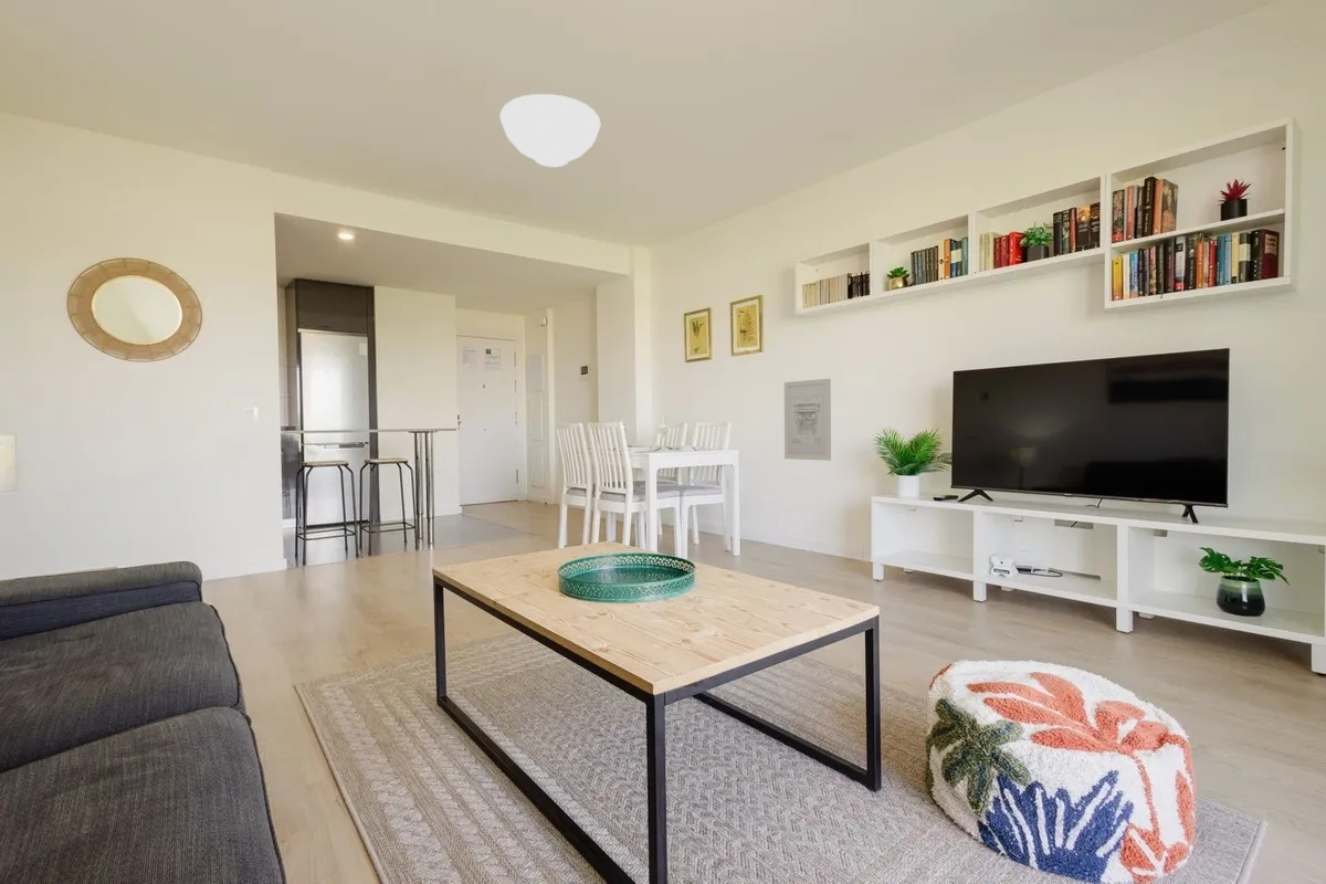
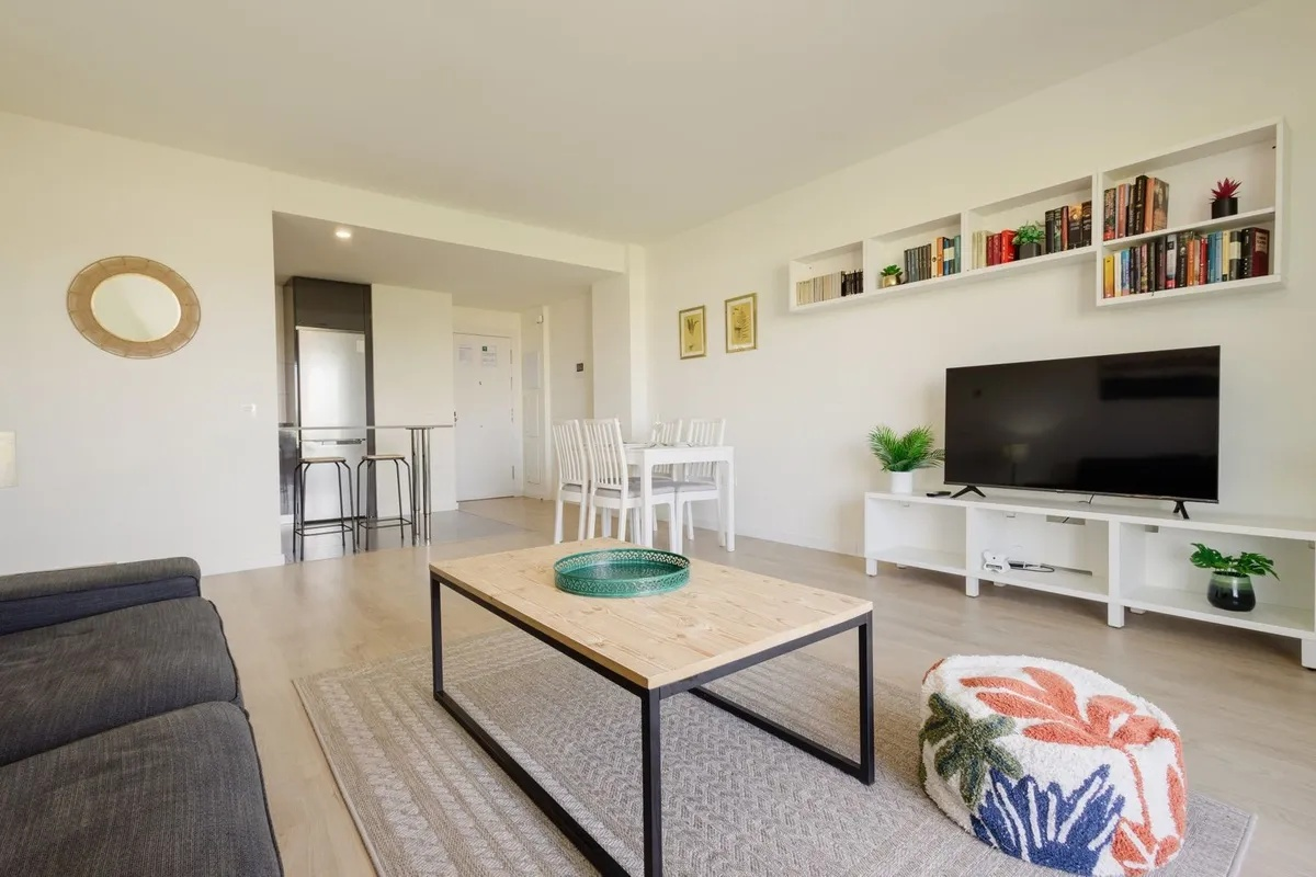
- ceiling light [499,93,601,168]
- wall art [783,378,832,462]
